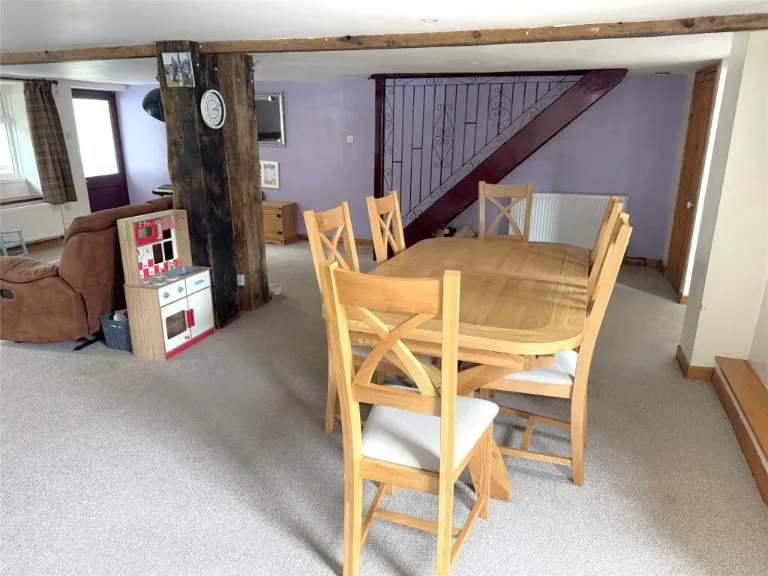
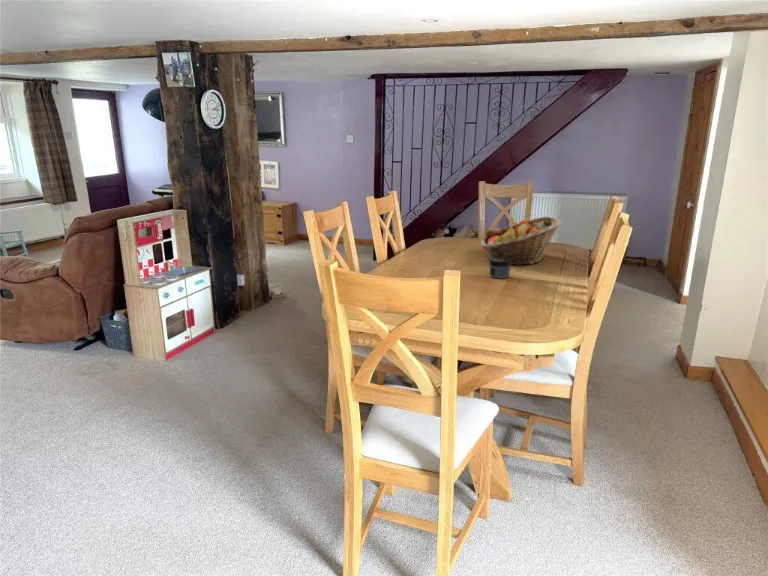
+ jar [488,258,512,279]
+ fruit basket [480,215,563,266]
